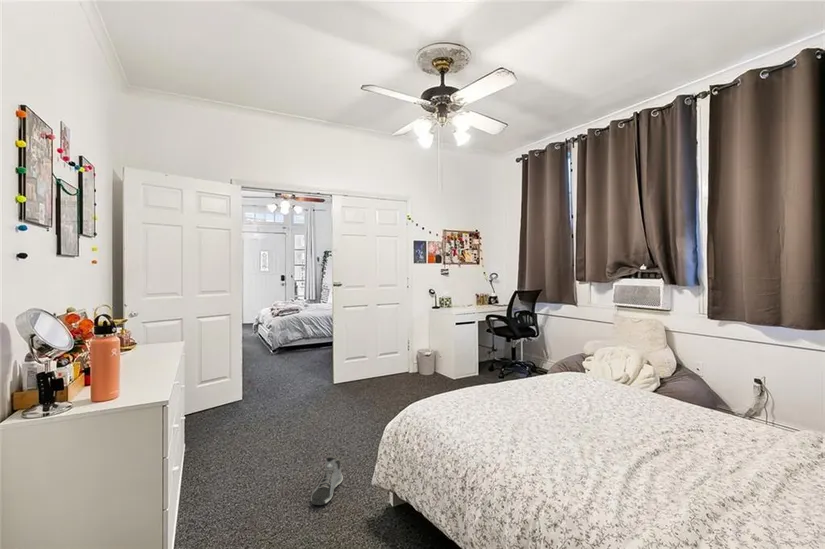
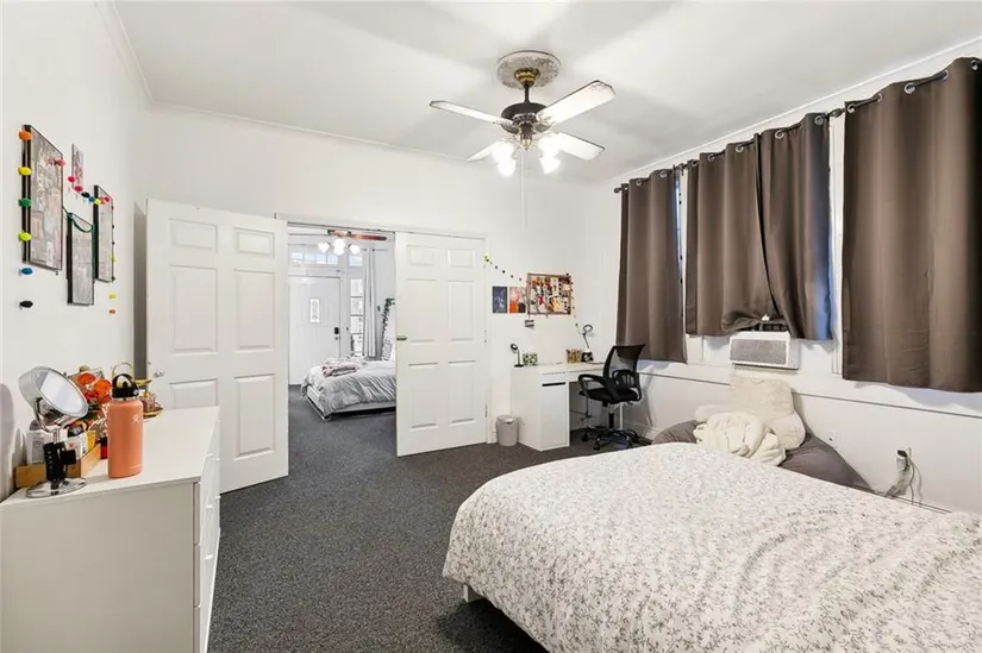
- sneaker [310,457,344,506]
